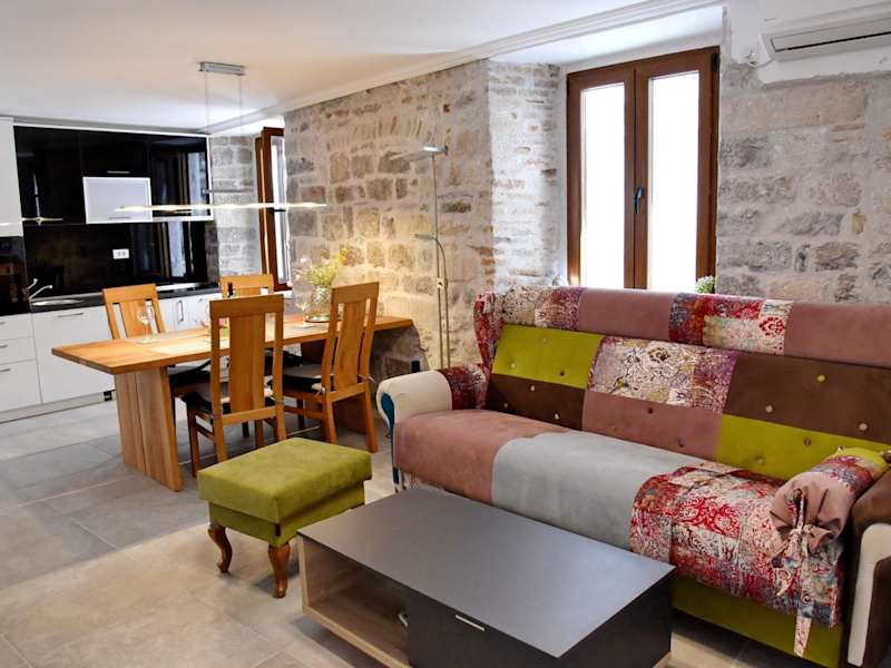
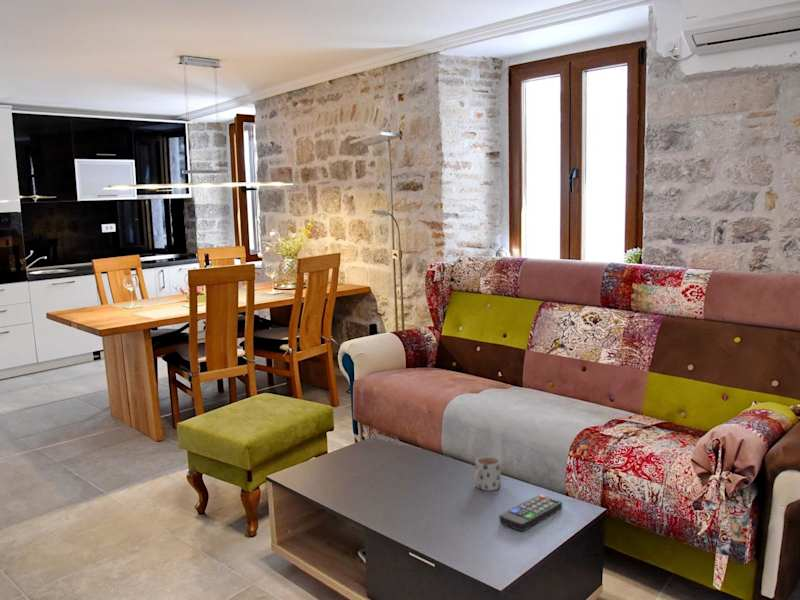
+ remote control [499,494,563,532]
+ mug [473,455,502,492]
